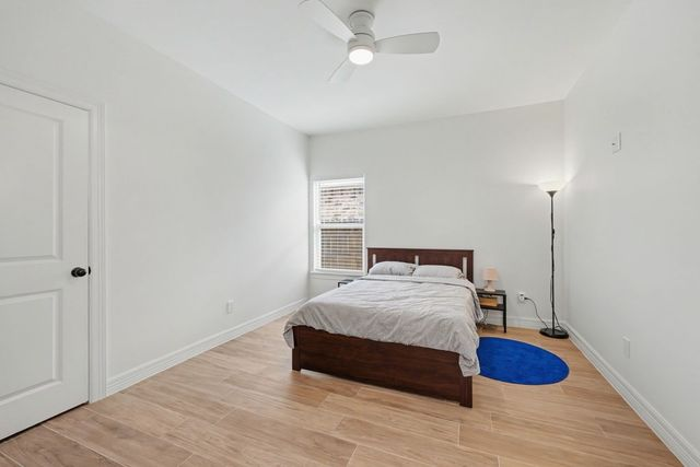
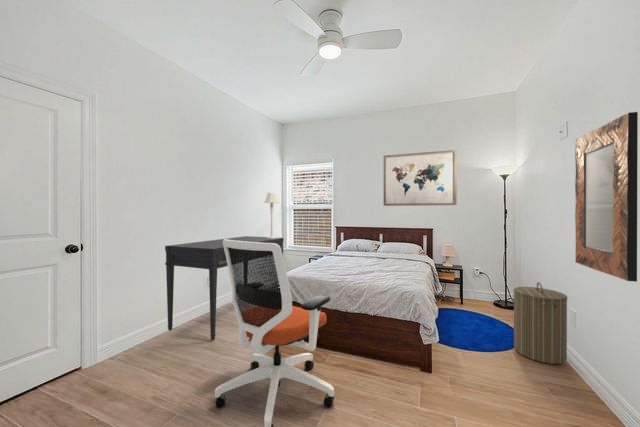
+ home mirror [574,111,639,283]
+ table lamp [263,192,280,238]
+ laundry hamper [513,281,568,365]
+ wall art [383,149,458,207]
+ desk [164,235,285,341]
+ office chair [214,238,335,427]
